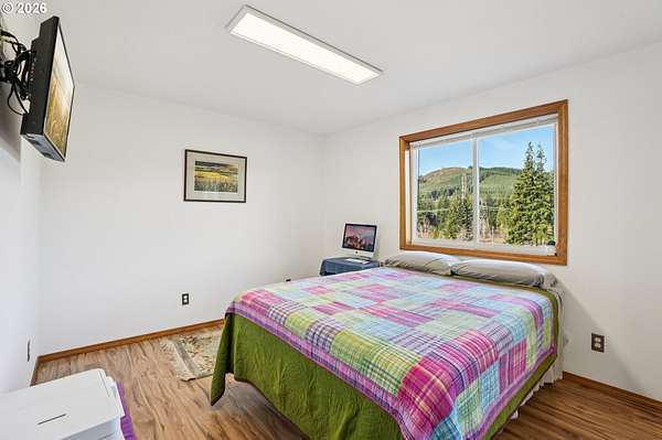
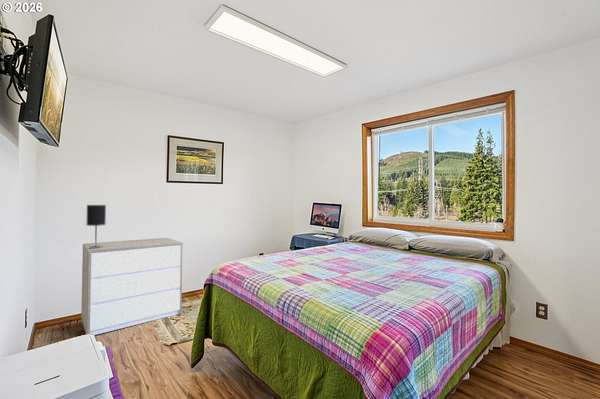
+ table lamp [86,204,107,248]
+ dresser [80,237,184,336]
